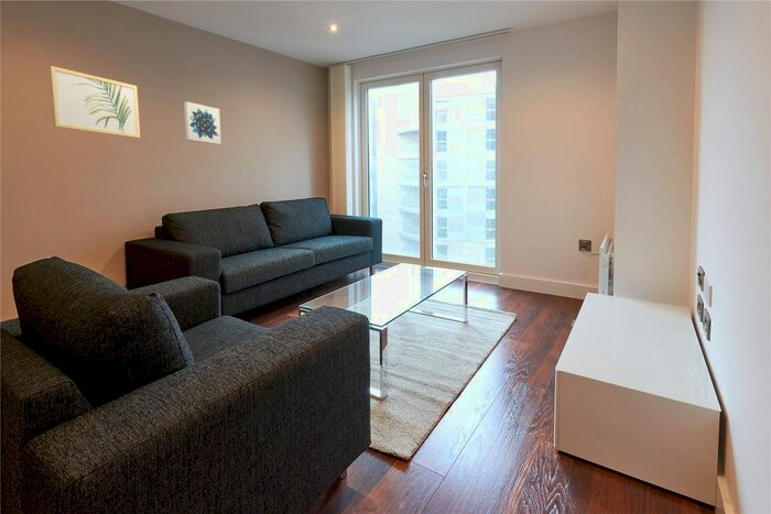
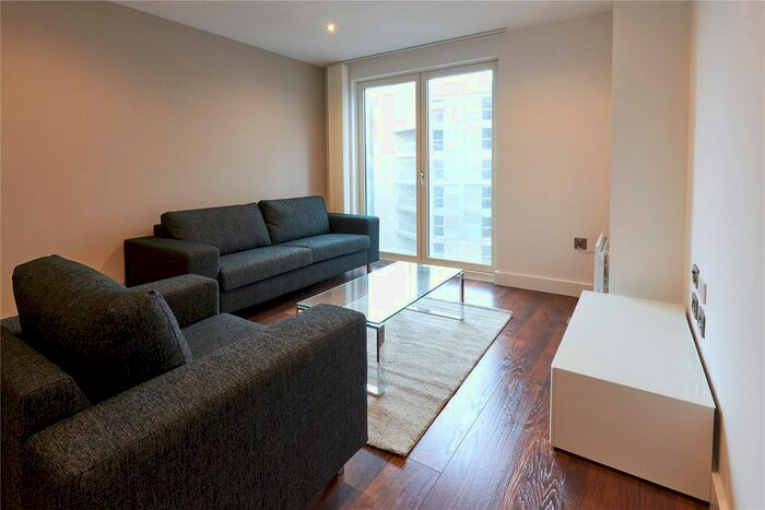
- wall art [48,65,141,140]
- wall art [183,100,222,145]
